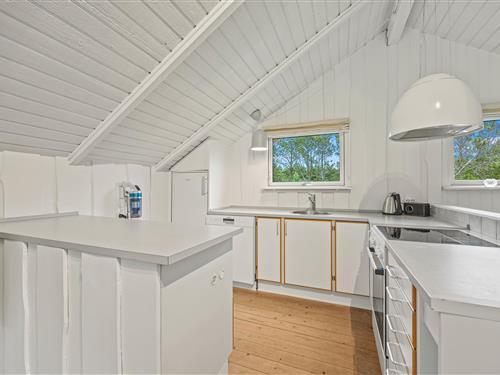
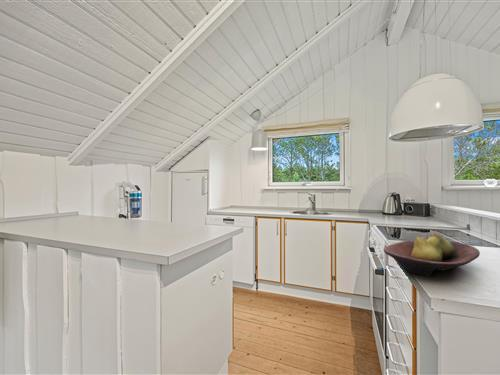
+ fruit bowl [383,232,481,277]
